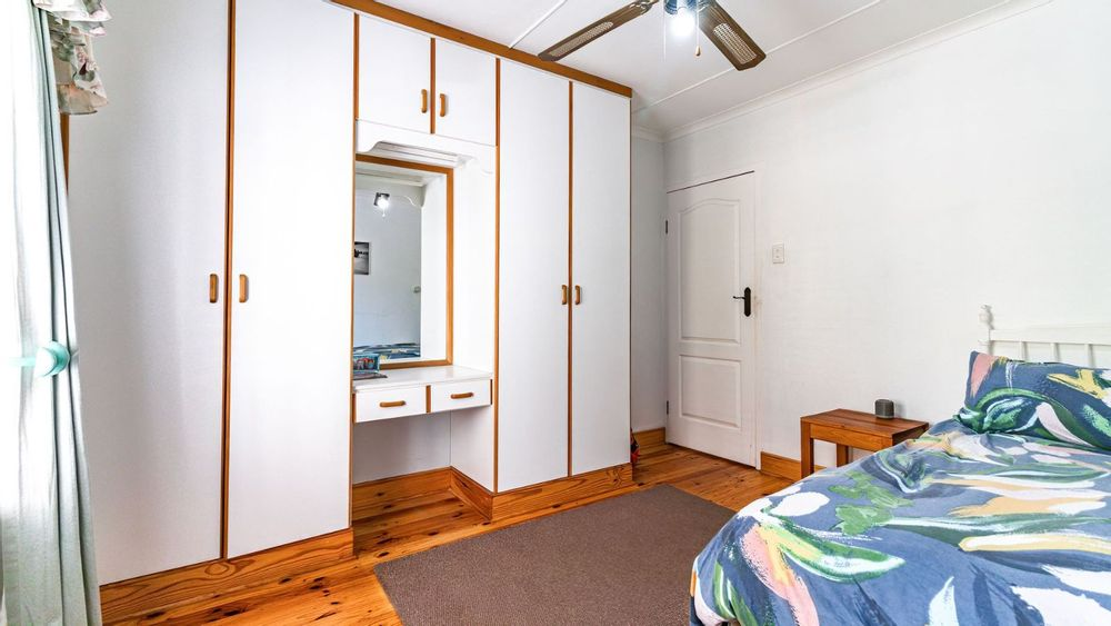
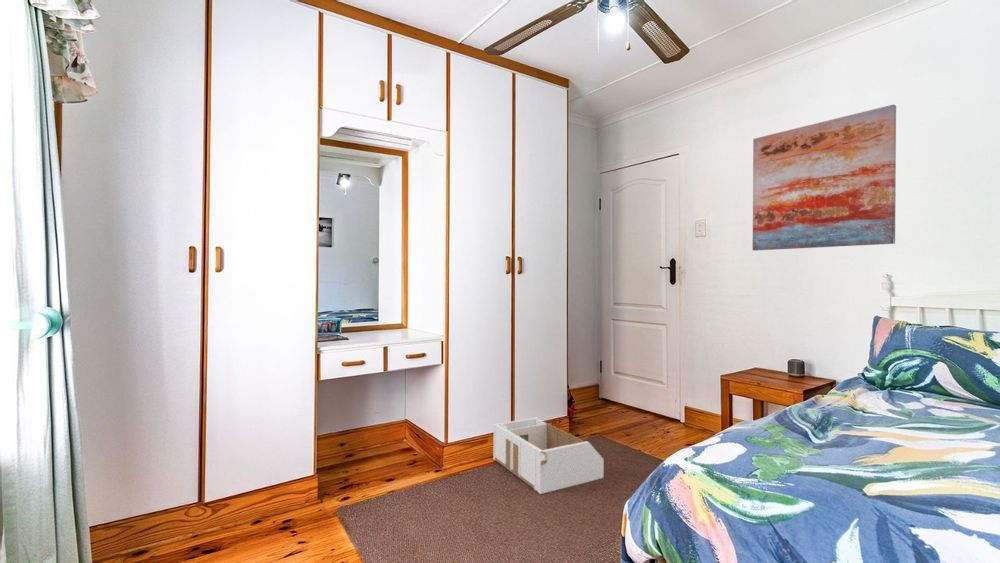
+ storage bin [492,416,605,495]
+ wall art [752,103,897,251]
